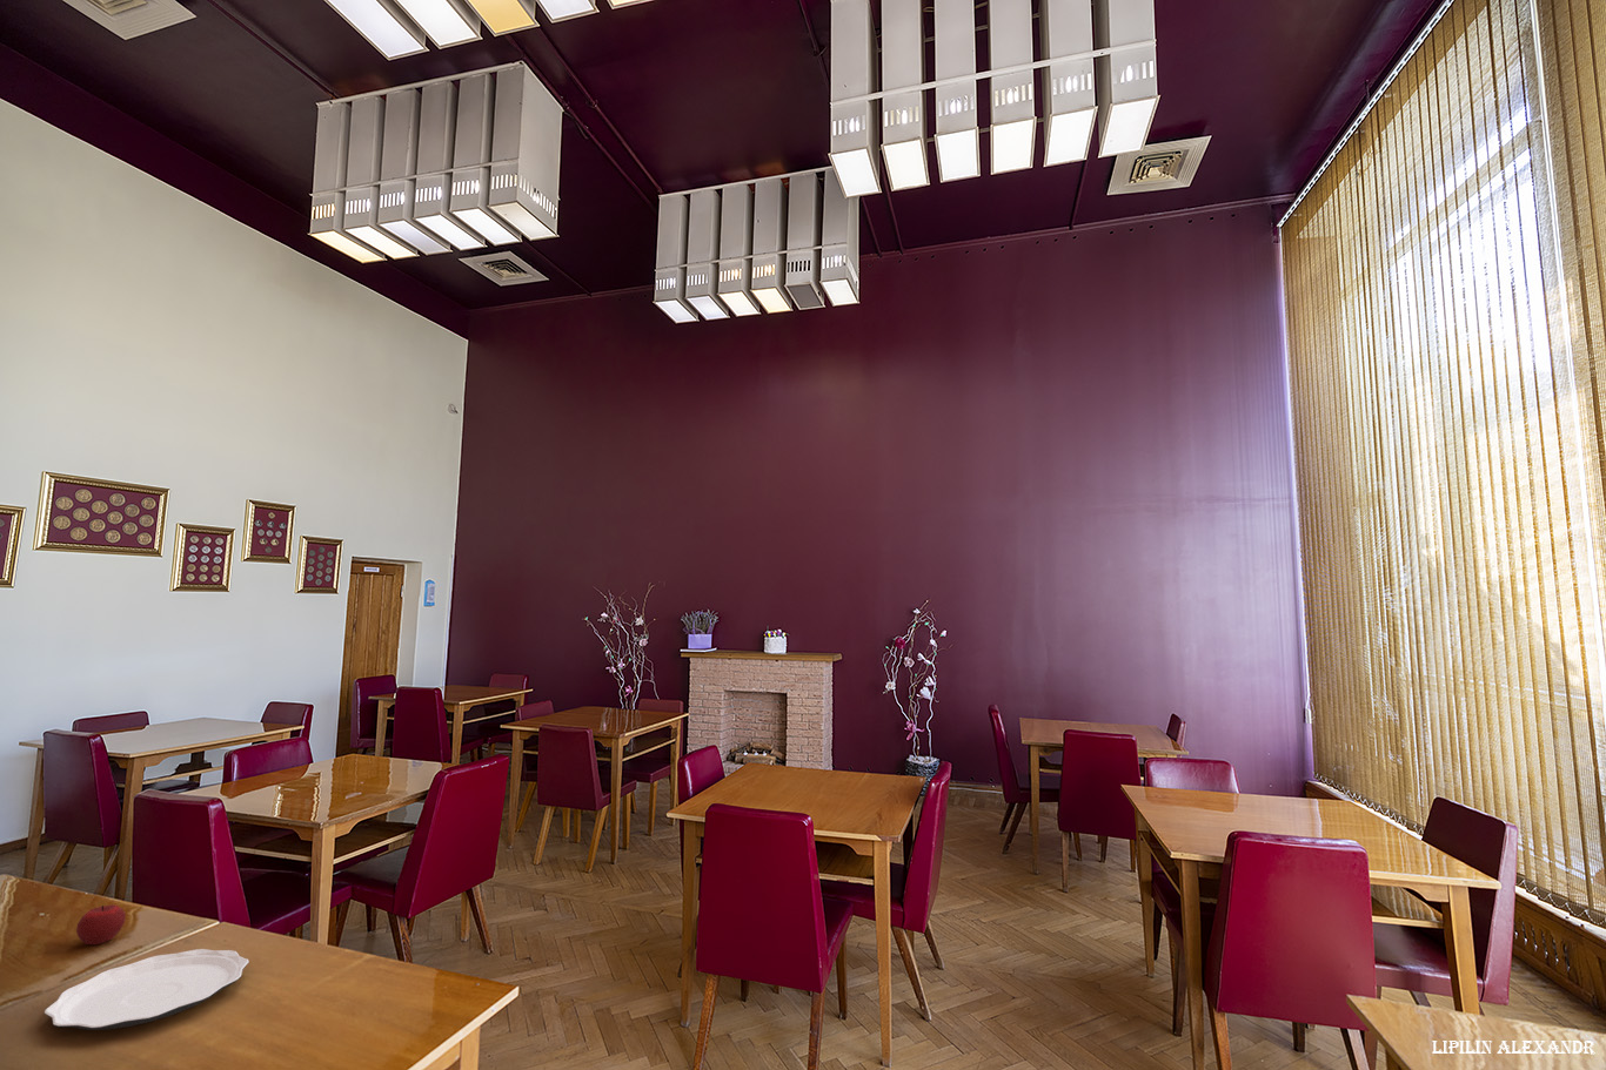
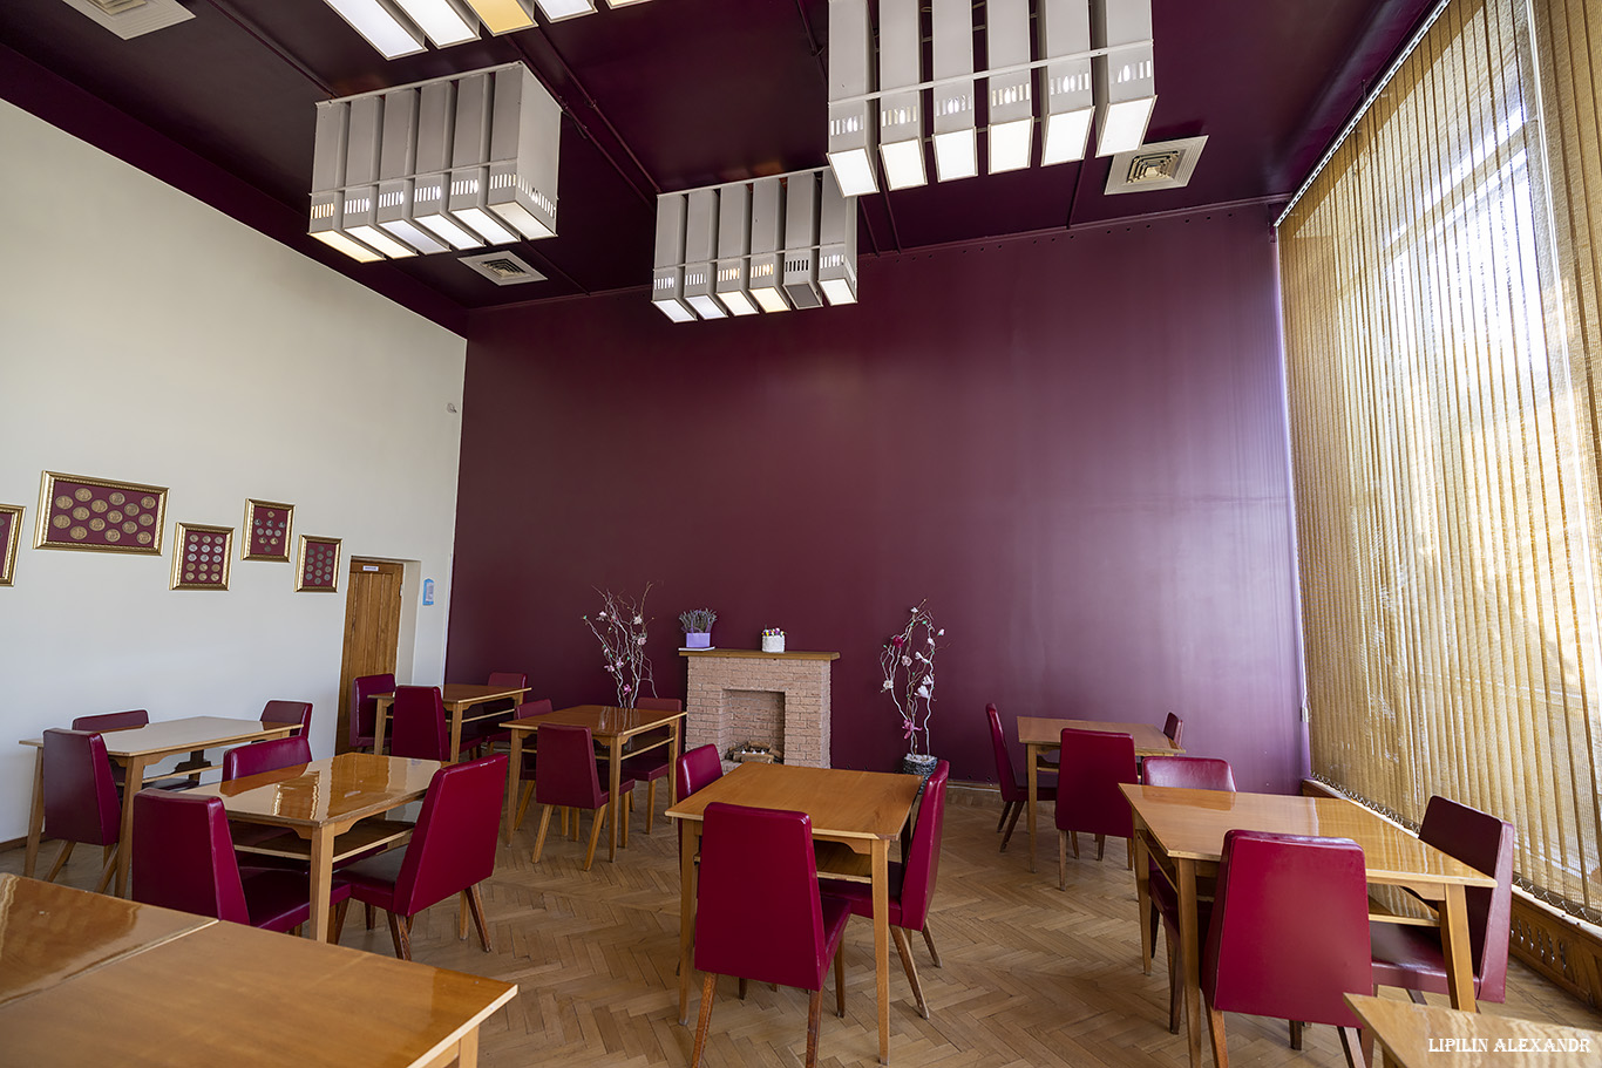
- apple [75,904,127,946]
- plate [43,948,250,1032]
